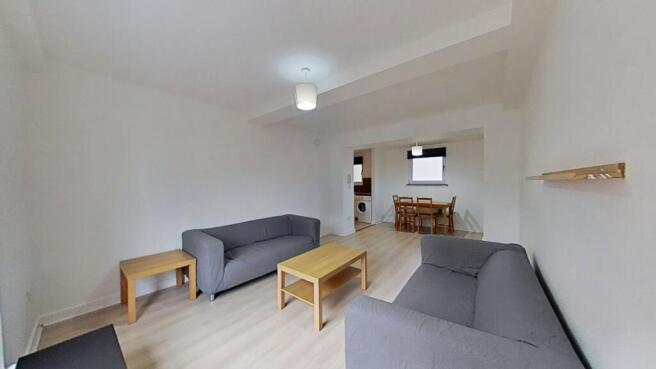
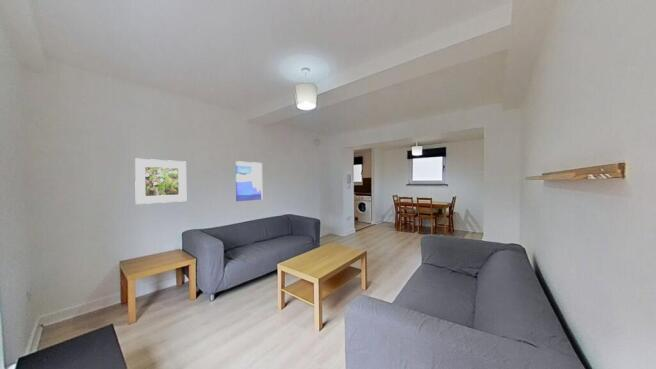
+ wall art [235,160,263,202]
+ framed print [134,158,187,205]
